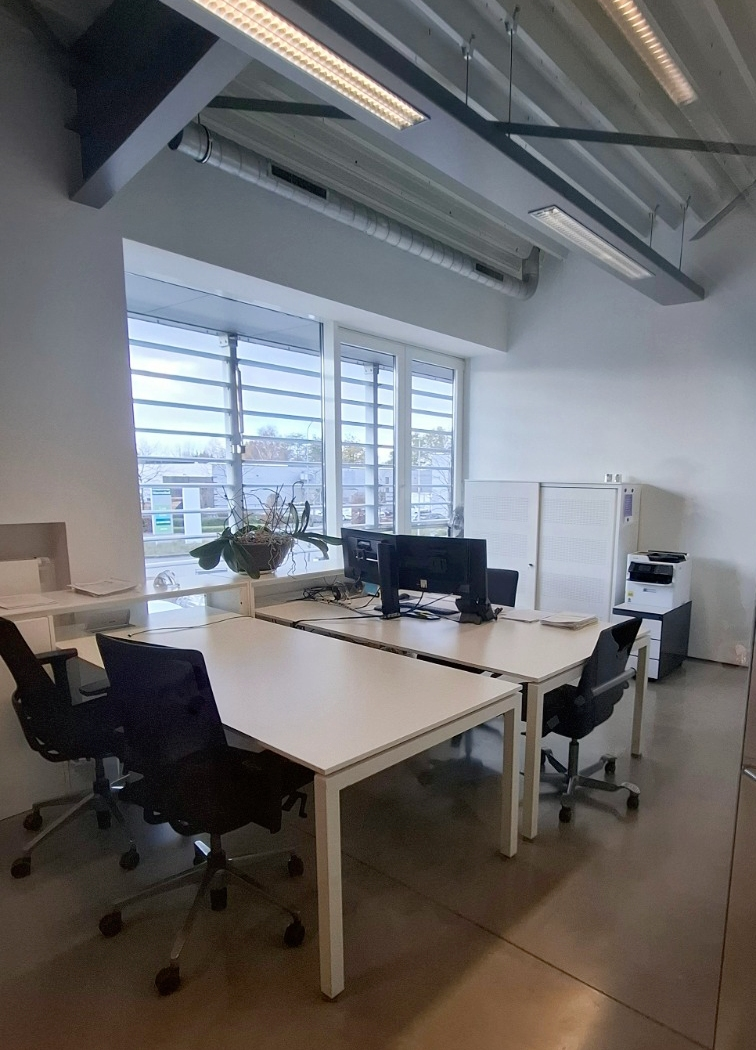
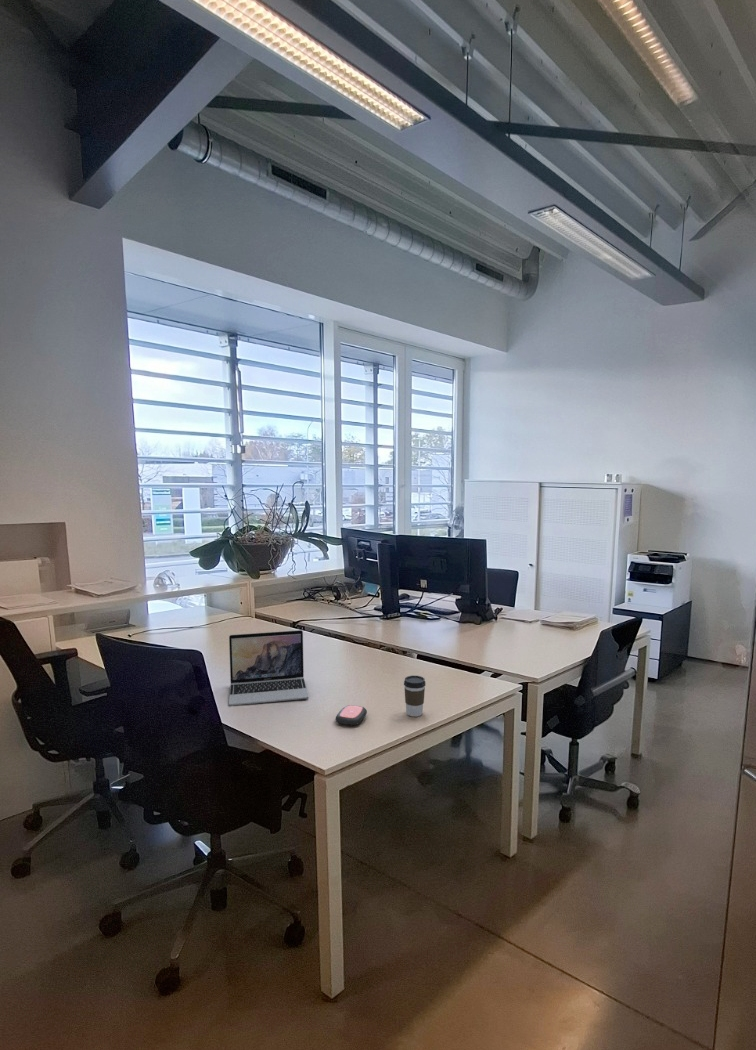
+ coffee cup [403,674,426,717]
+ remote control [335,704,368,726]
+ laptop [228,629,309,707]
